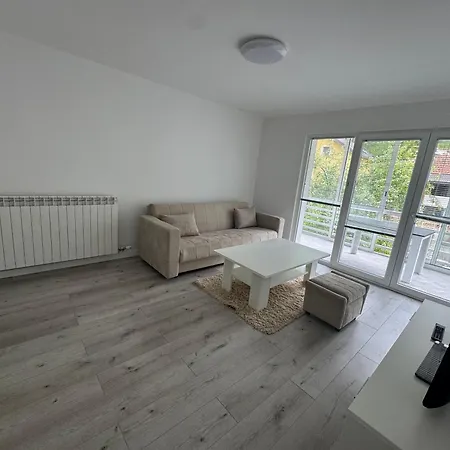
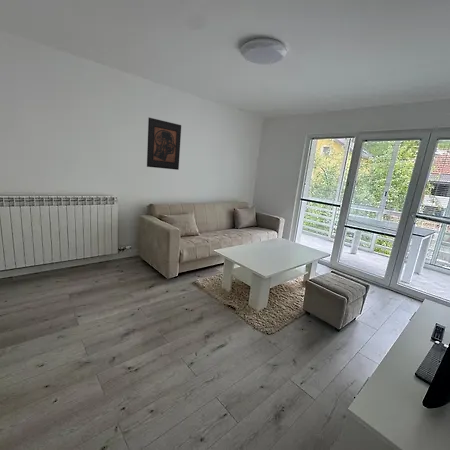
+ wall art [146,117,182,171]
